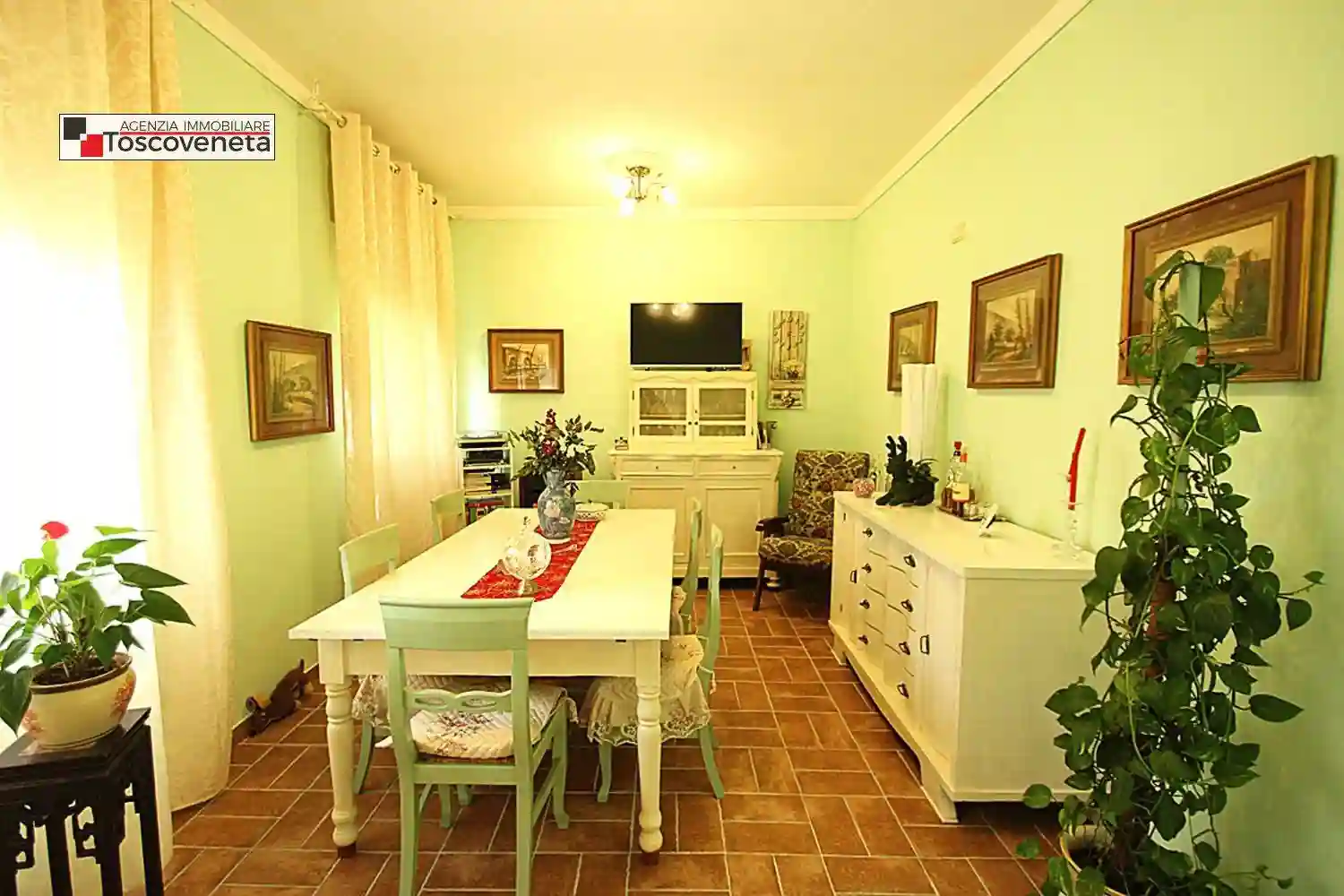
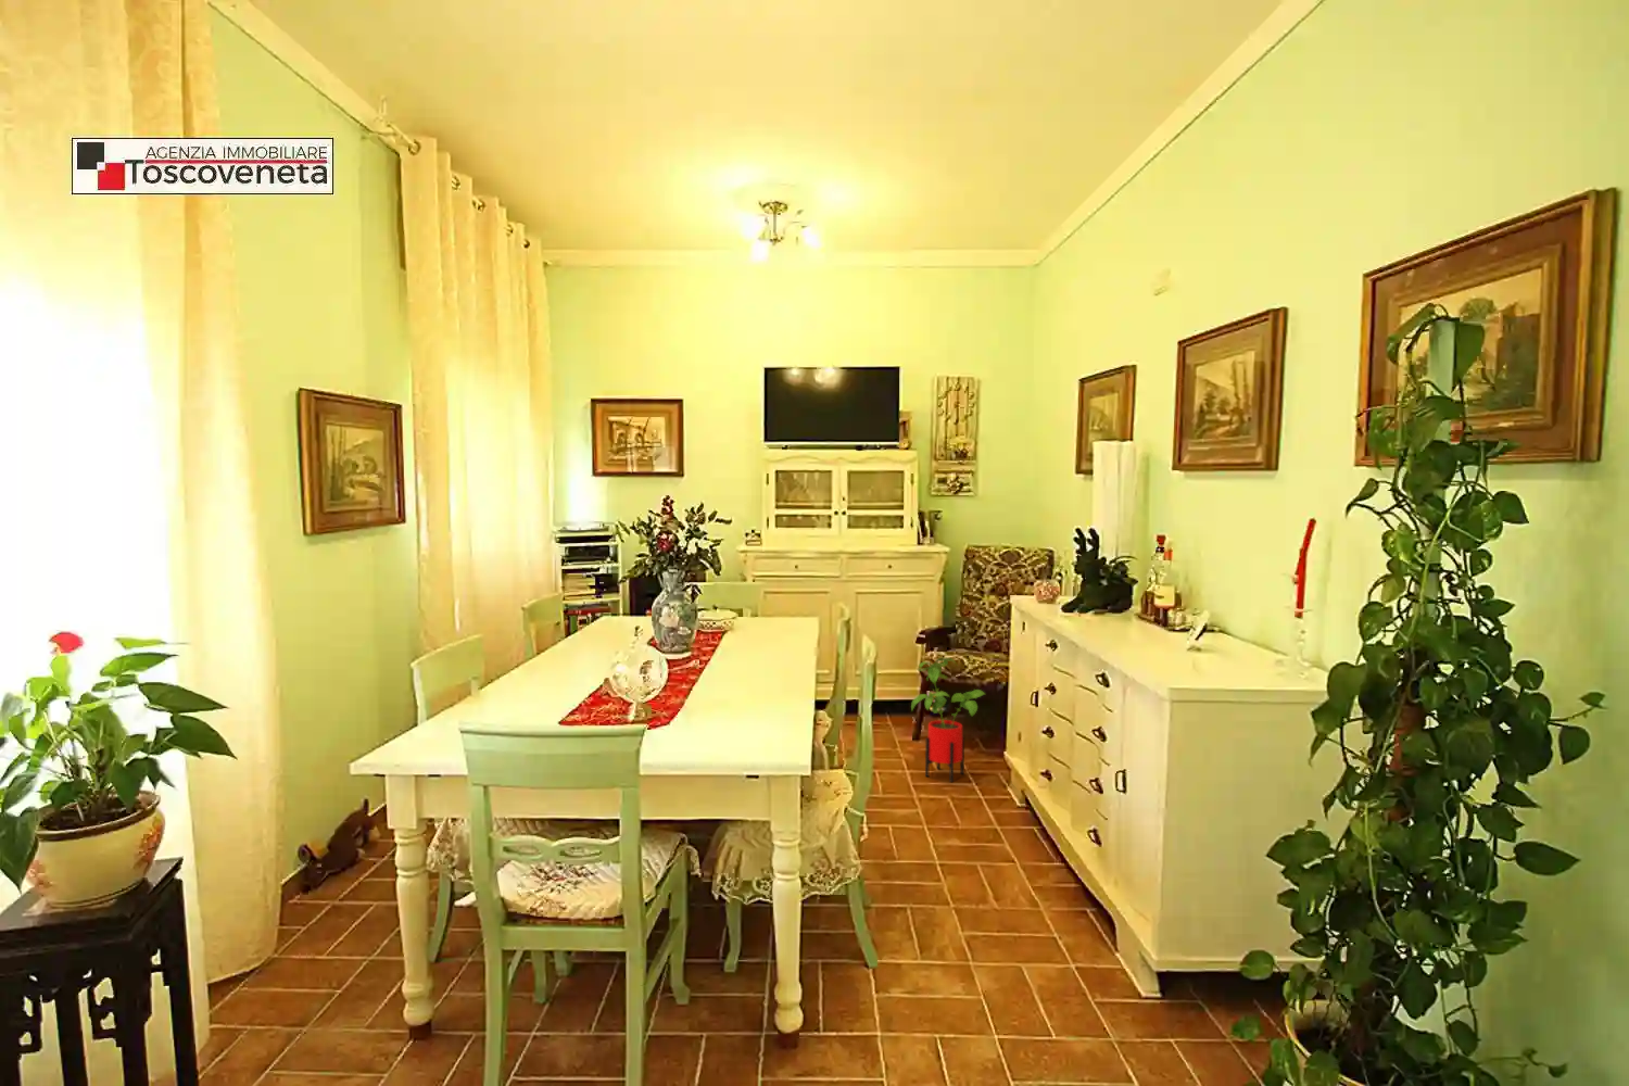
+ house plant [910,657,987,783]
